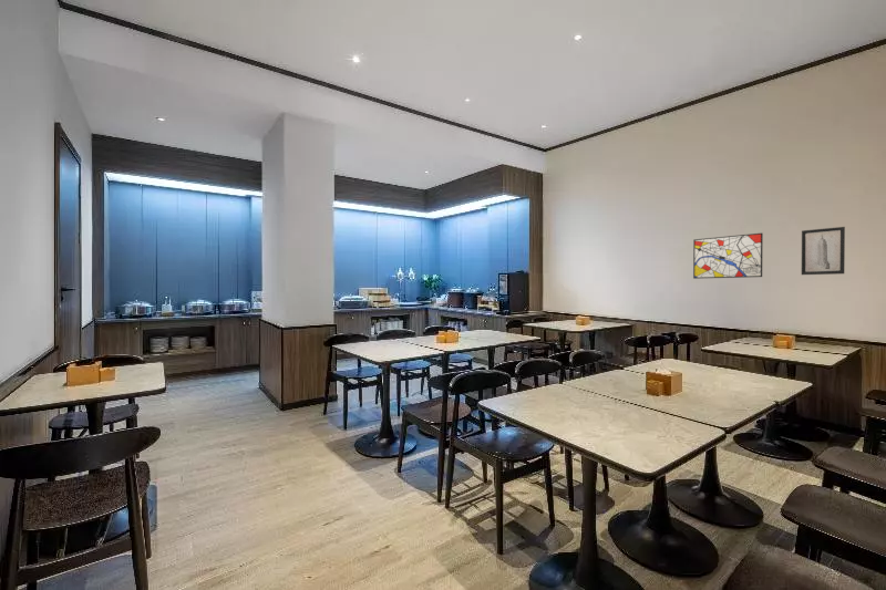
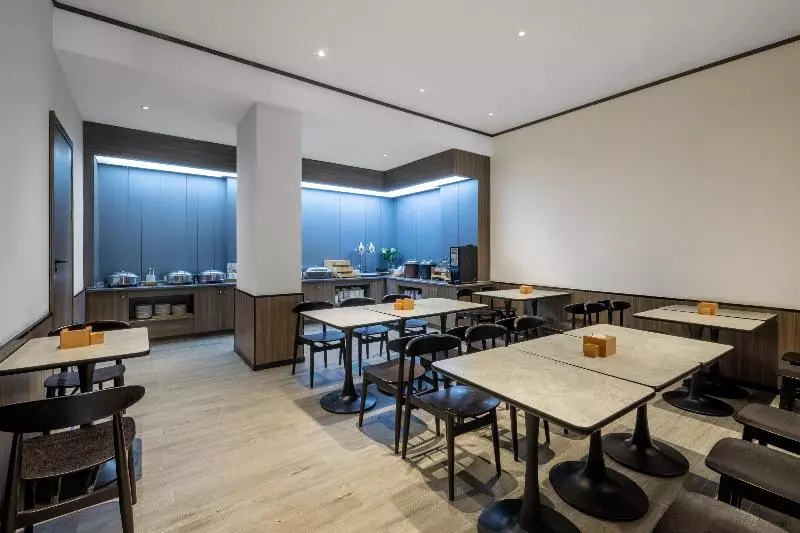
- wall art [692,232,764,280]
- wall art [801,226,846,276]
